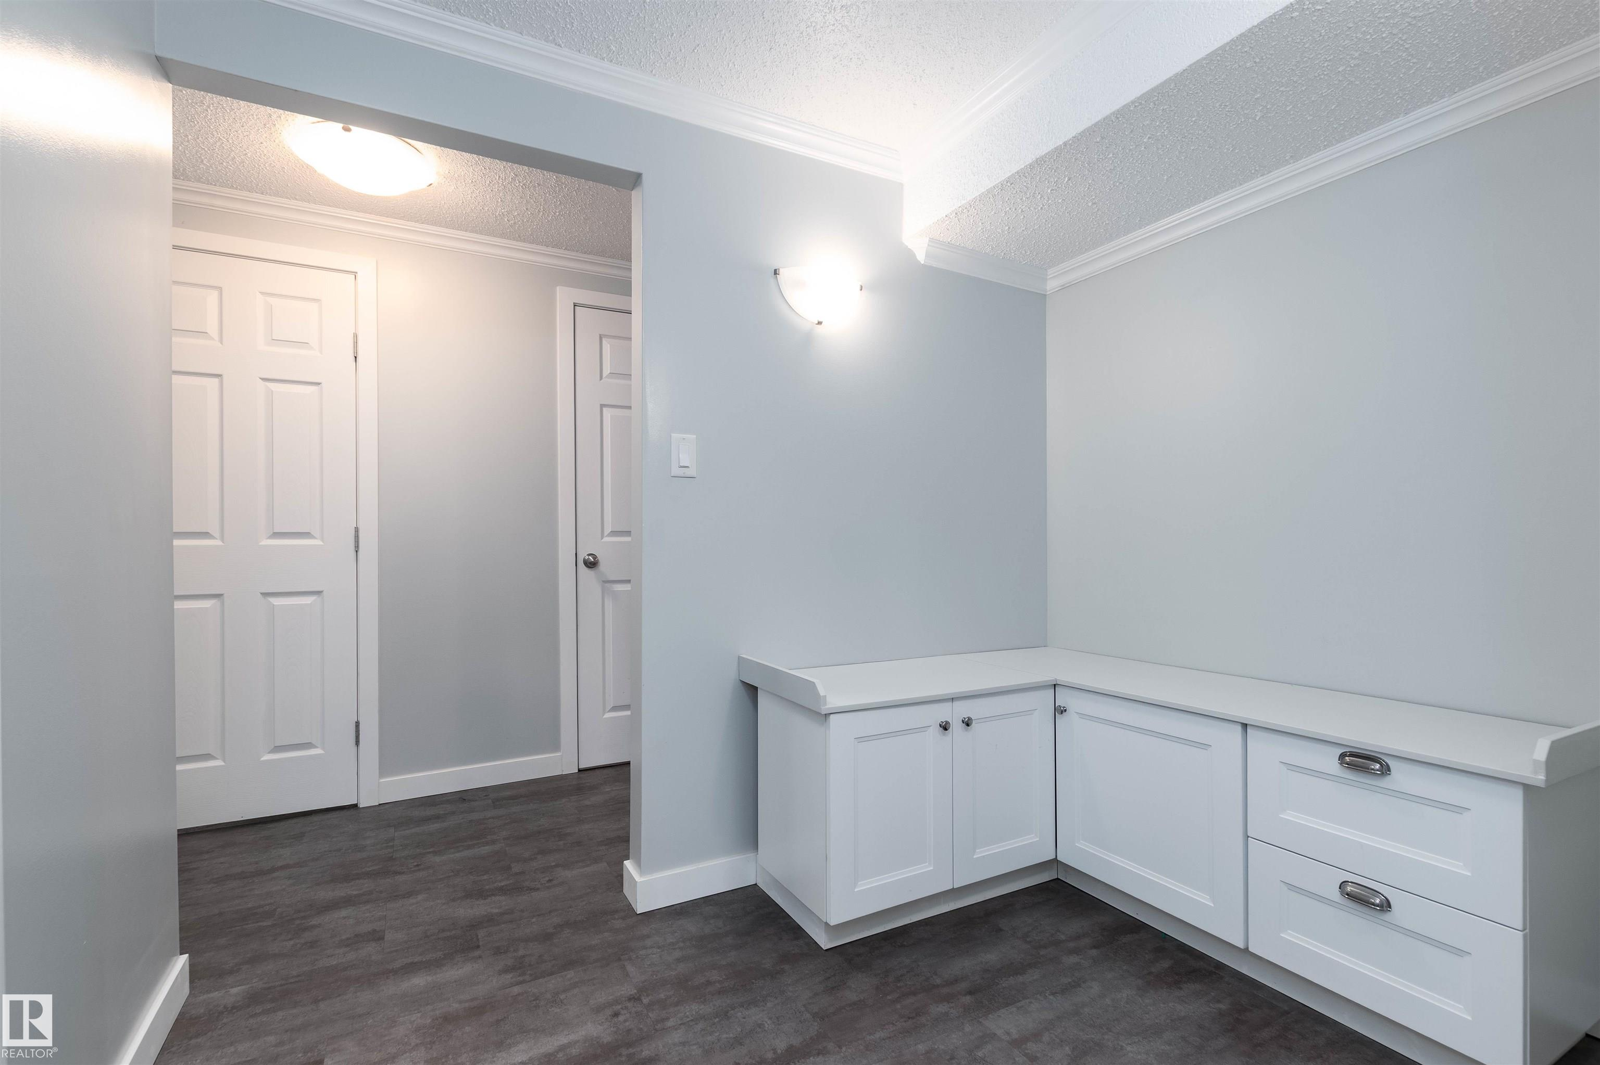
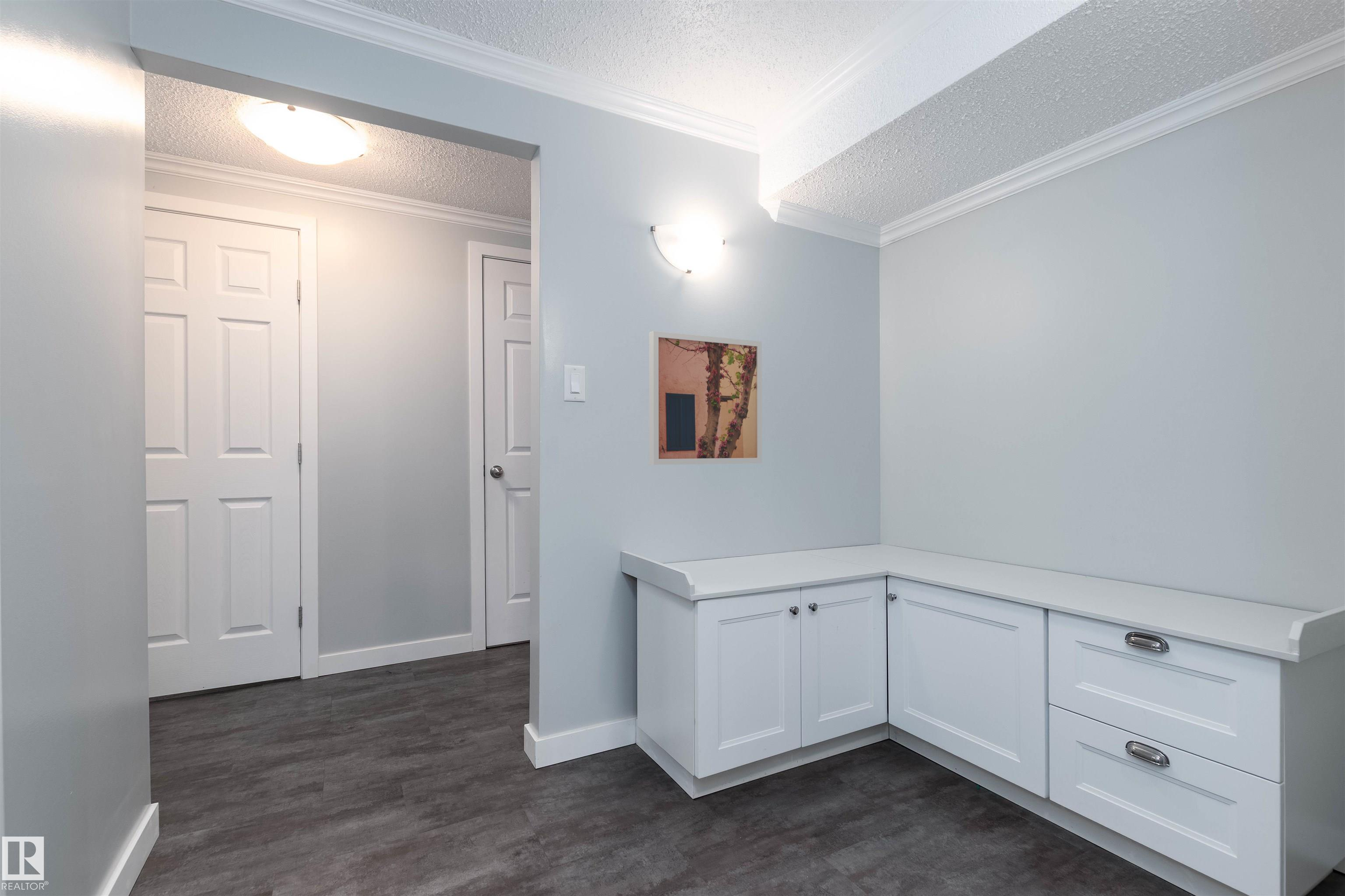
+ wall art [649,330,762,465]
